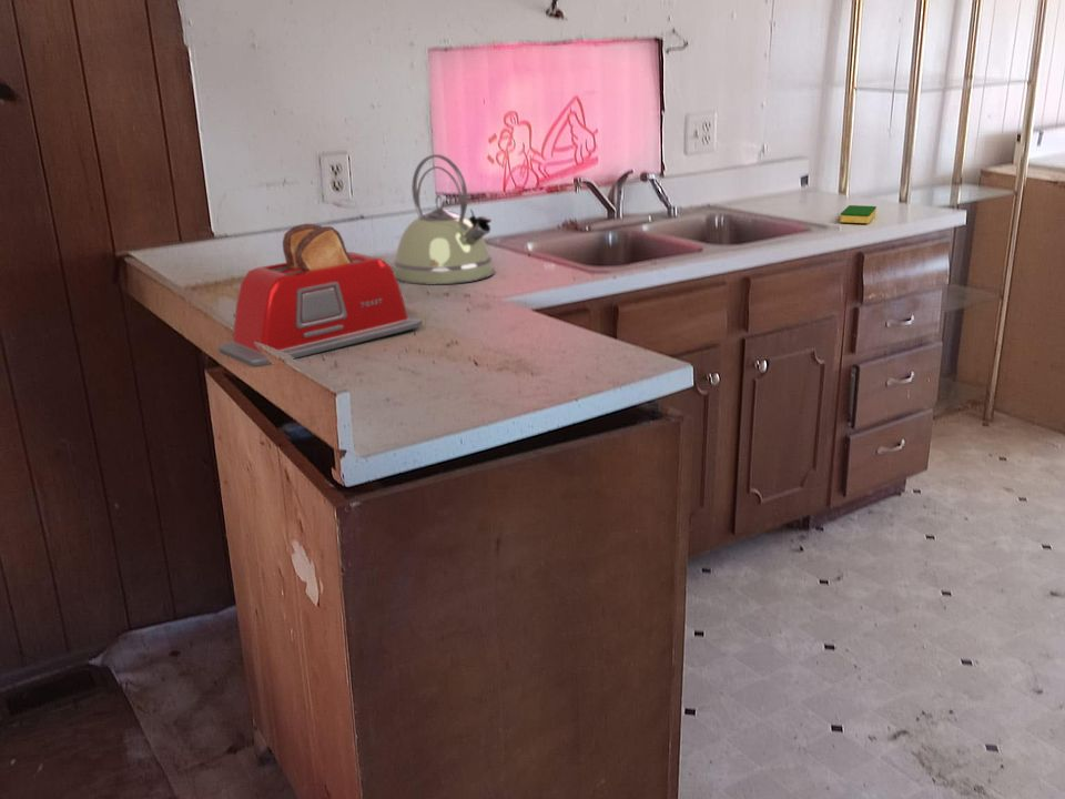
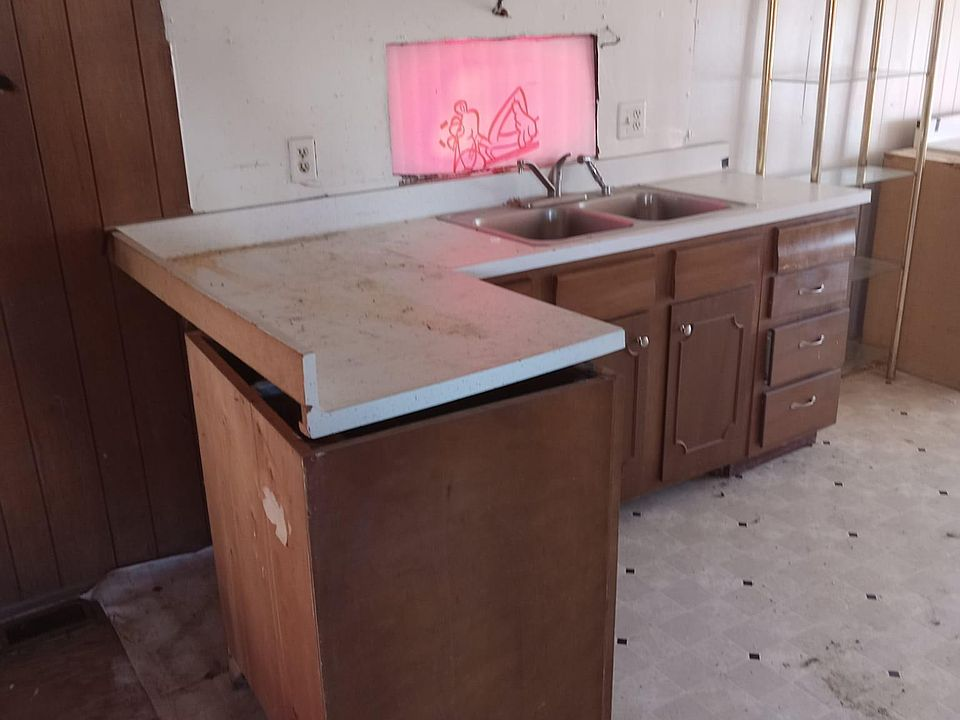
- kettle [393,153,496,285]
- dish sponge [839,204,878,224]
- toaster [217,223,424,367]
